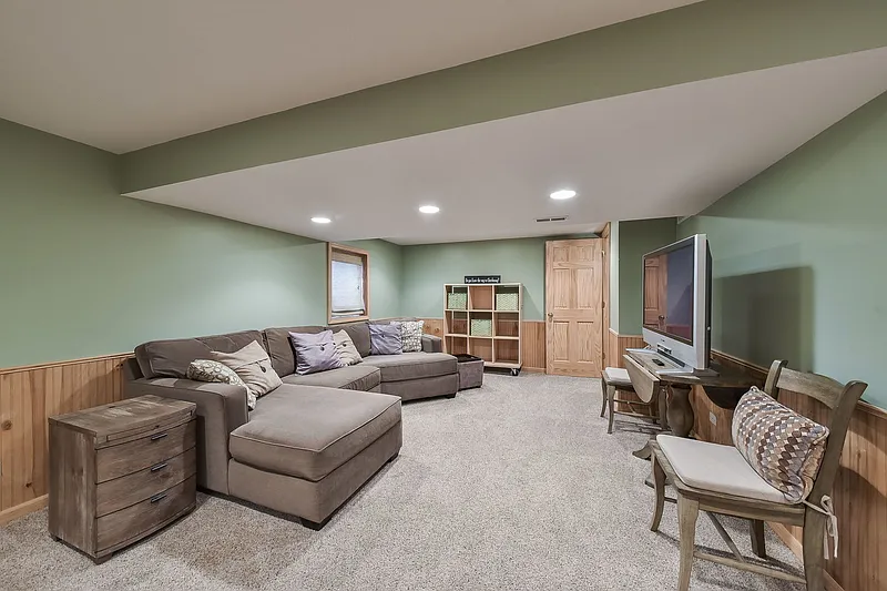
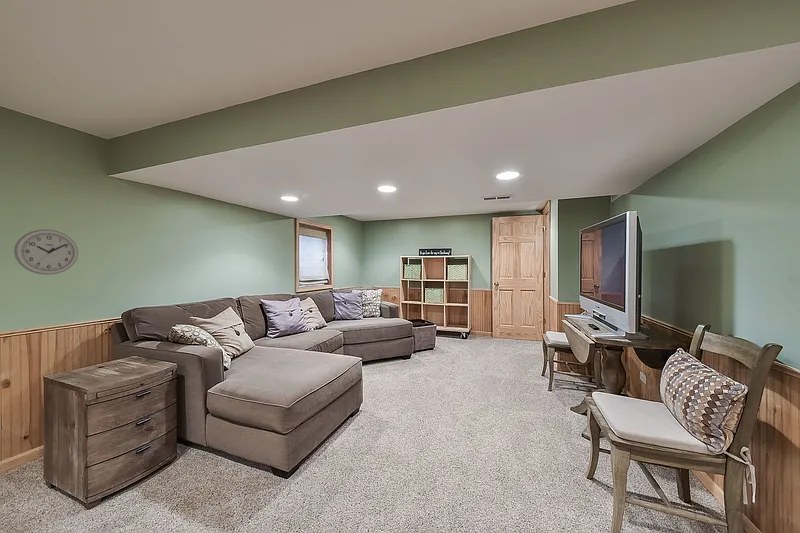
+ wall clock [13,229,79,276]
